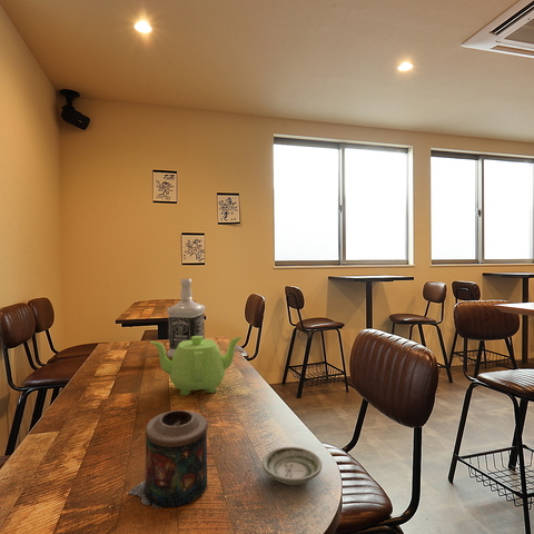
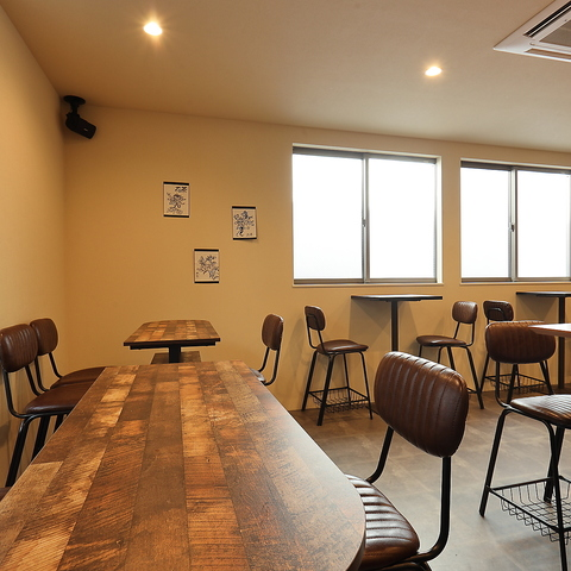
- teapot [149,336,244,396]
- candle [127,409,208,510]
- bottle [167,278,206,358]
- saucer [261,446,323,486]
